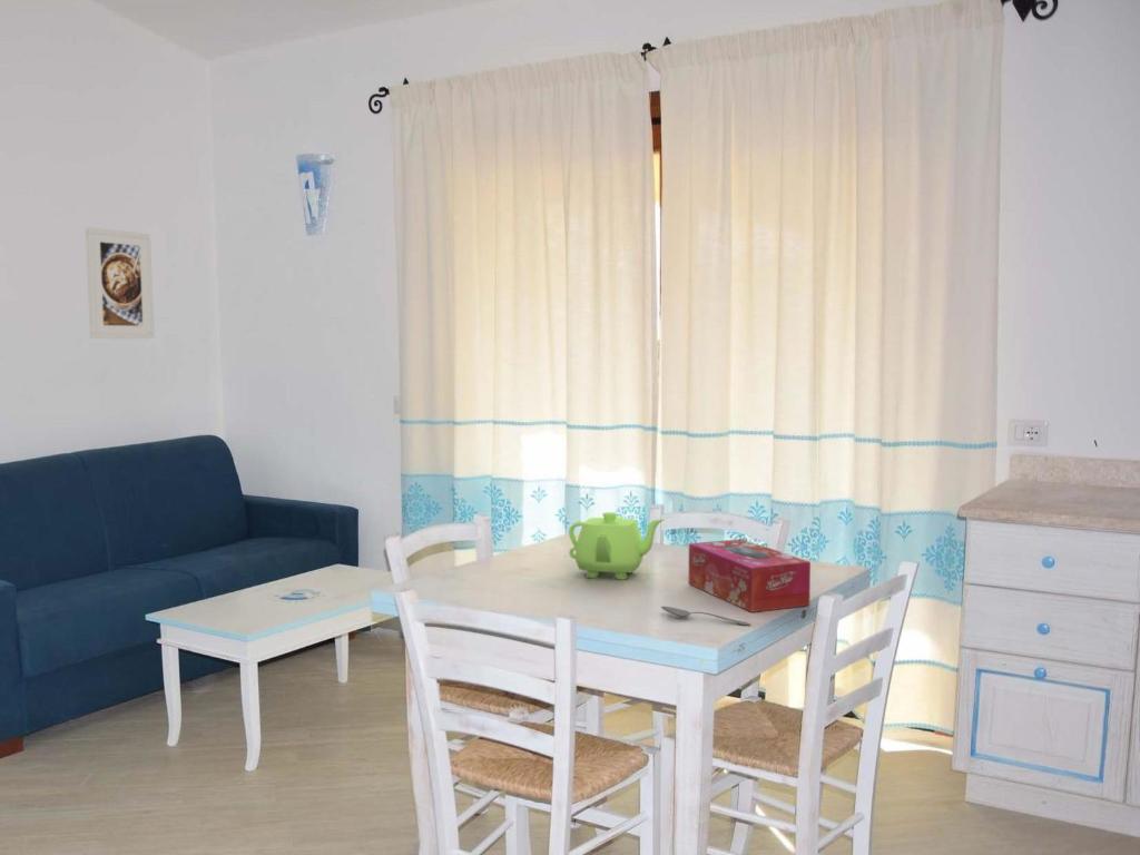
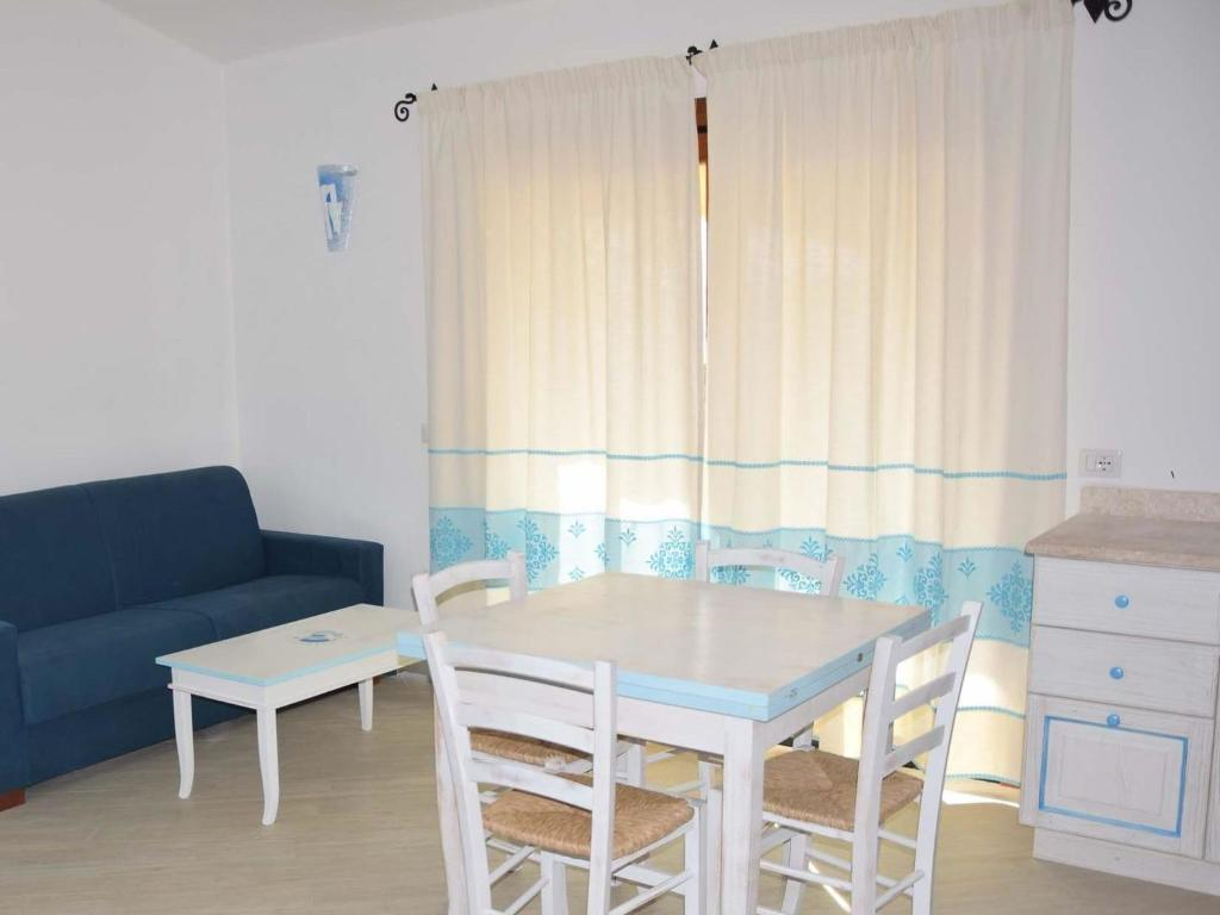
- spoon [660,606,751,627]
- tissue box [688,538,812,613]
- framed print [85,226,155,340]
- teapot [568,511,666,581]
